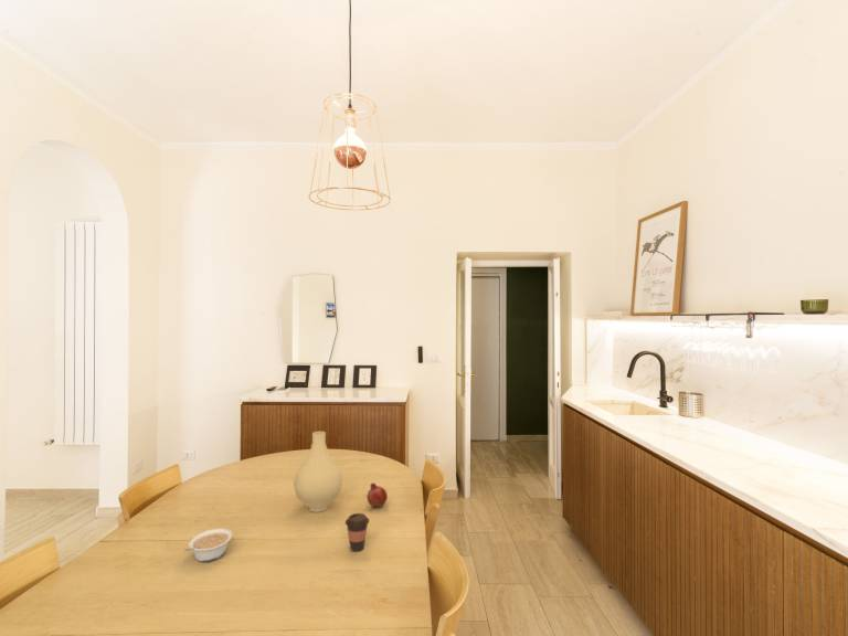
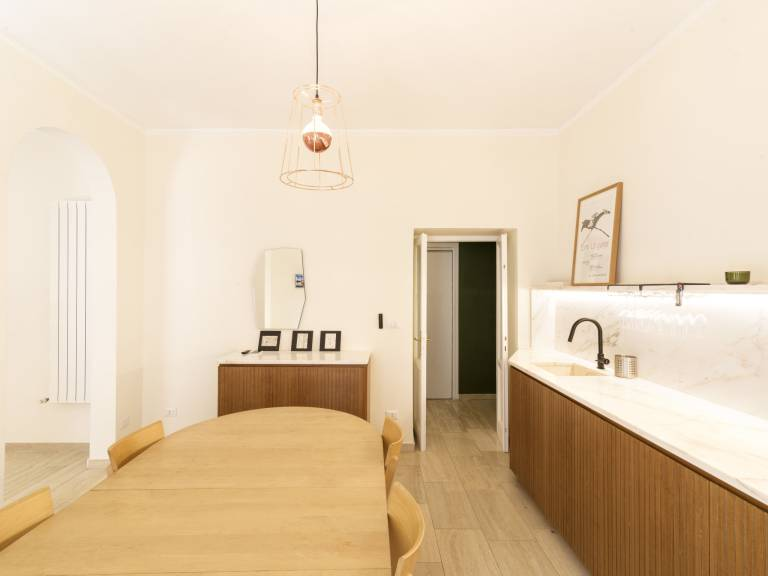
- coffee cup [344,512,370,552]
- vase [293,431,344,513]
- fruit [365,481,389,508]
- legume [183,527,233,563]
